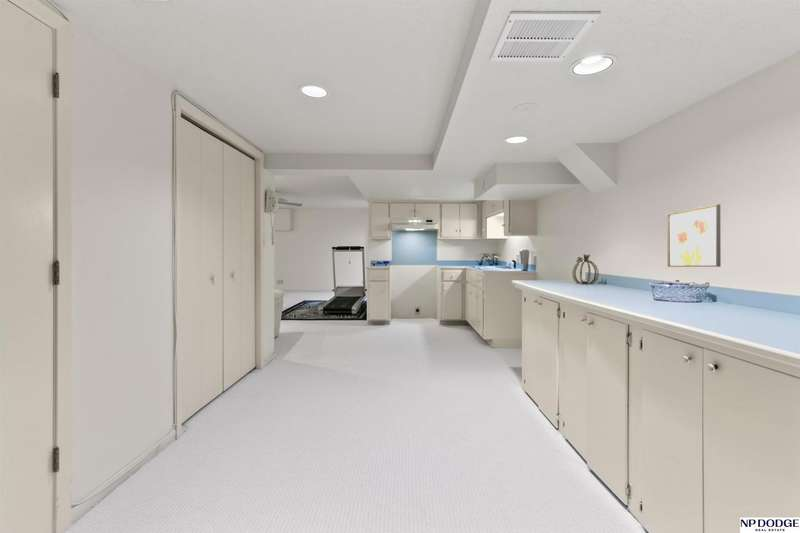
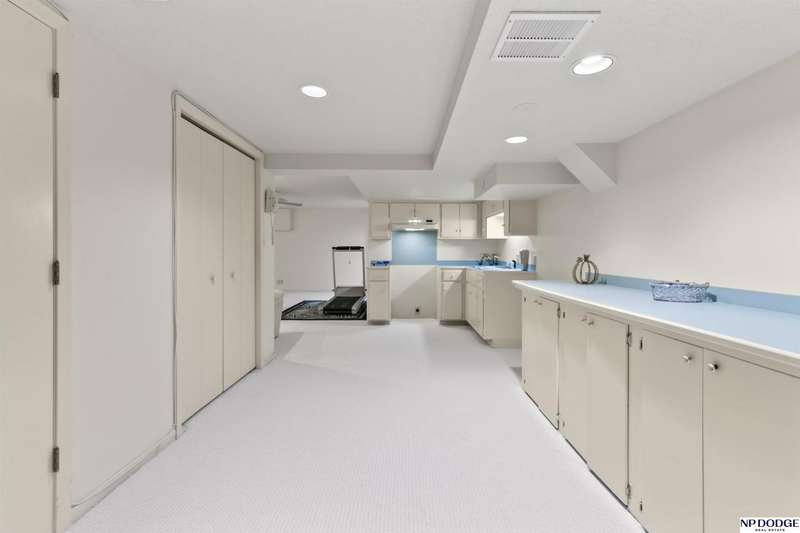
- wall art [666,203,722,268]
